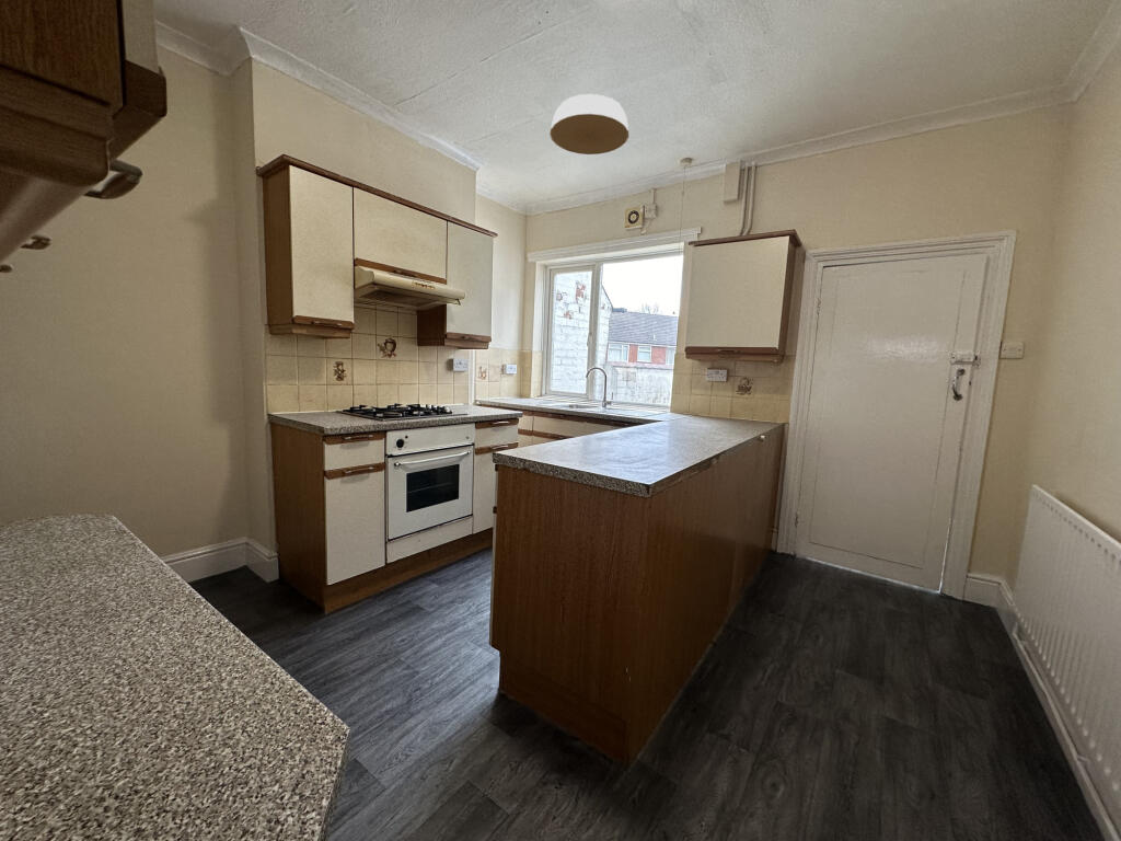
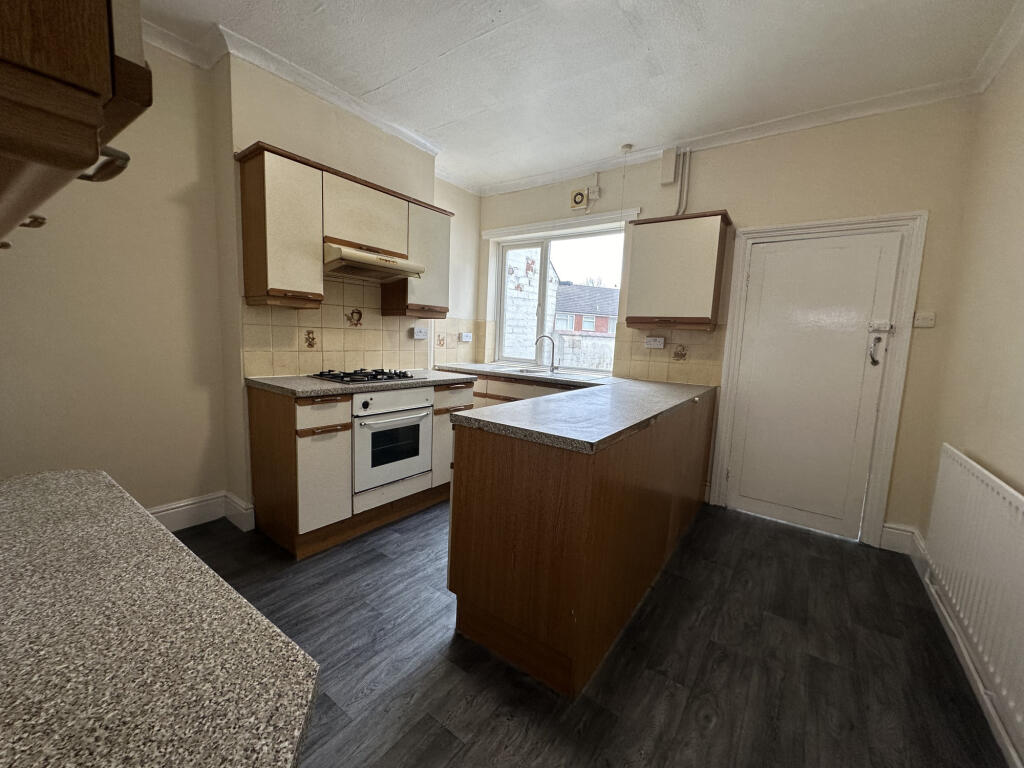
- ceiling light [548,93,629,155]
